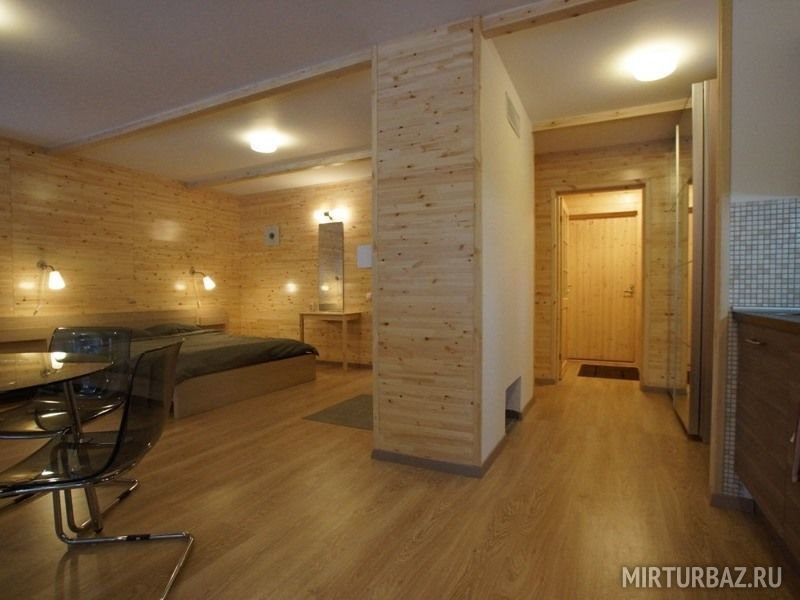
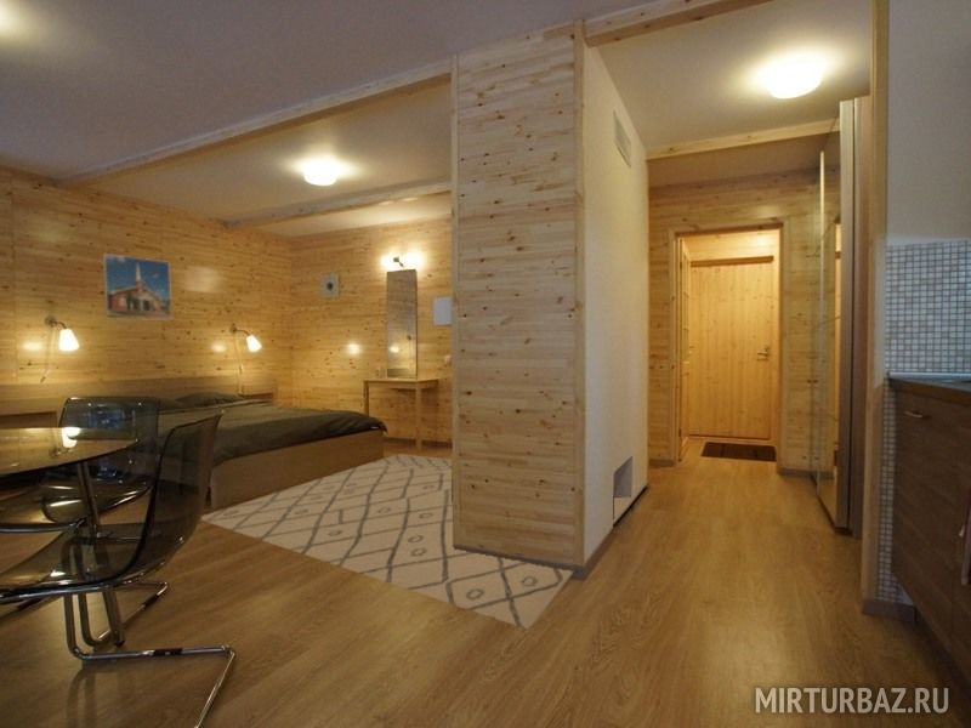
+ rug [200,453,651,630]
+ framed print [102,252,172,322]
